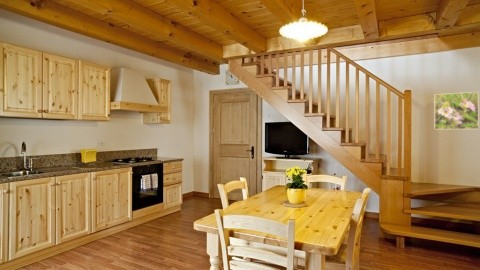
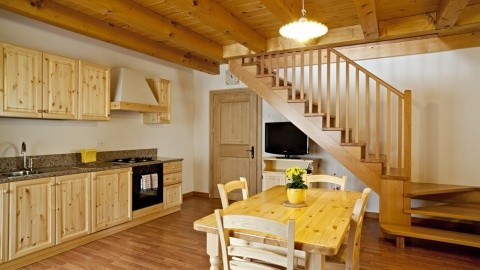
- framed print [433,91,480,130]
